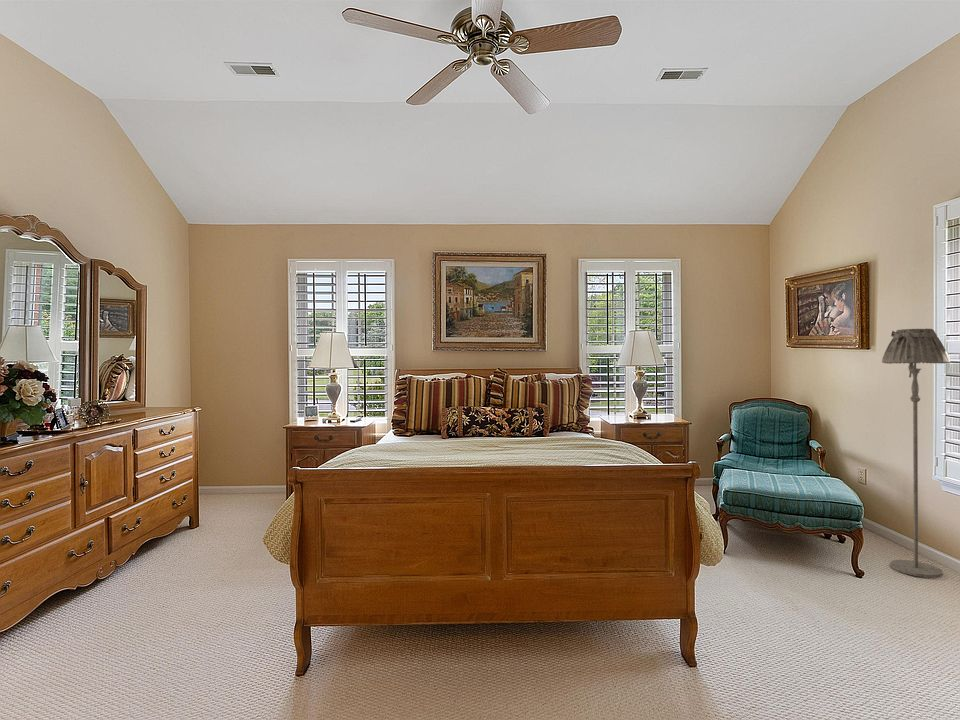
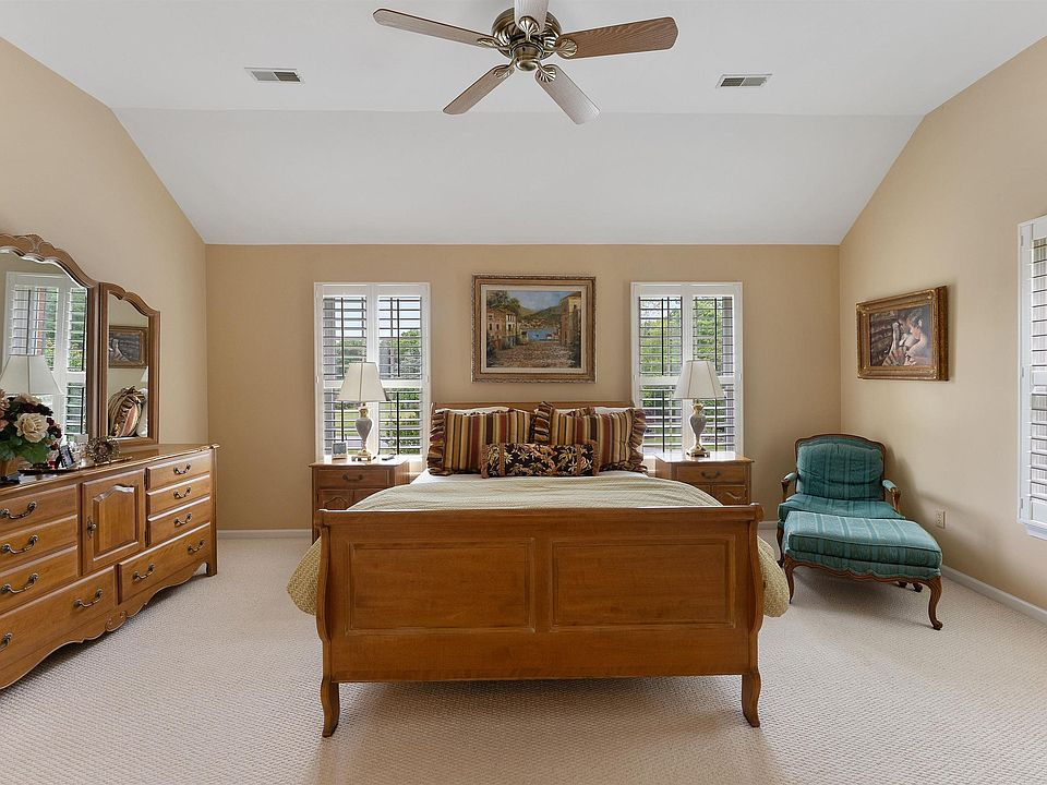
- floor lamp [881,327,951,579]
